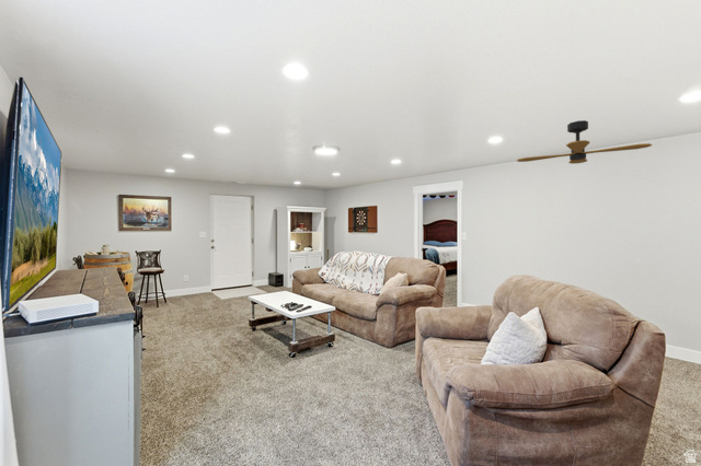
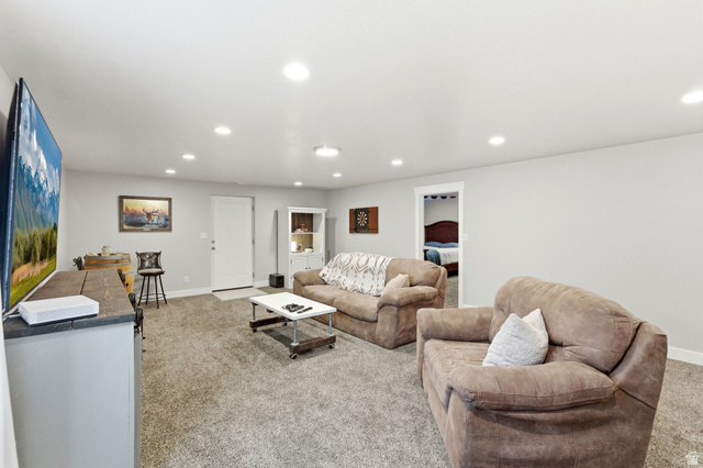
- ceiling fan [516,119,653,165]
